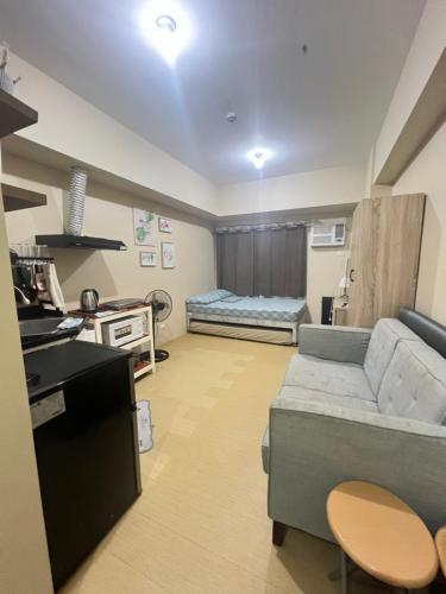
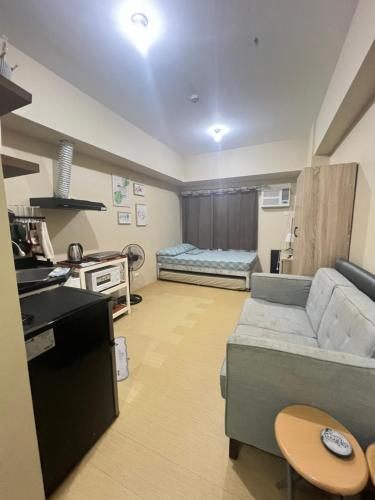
+ coaster [319,427,353,459]
